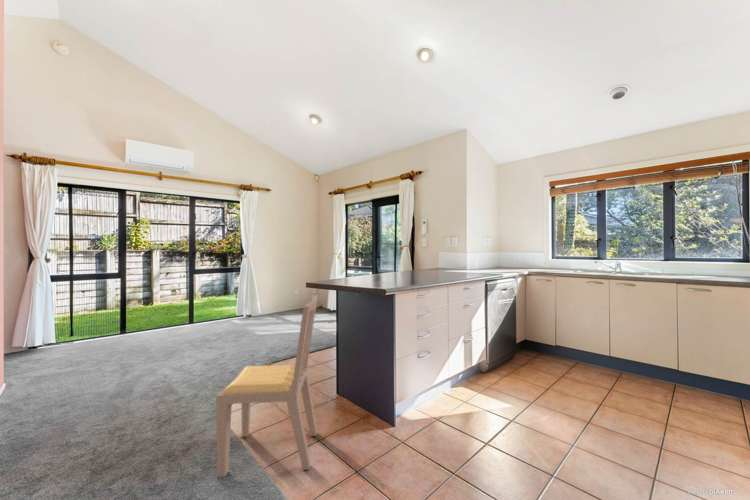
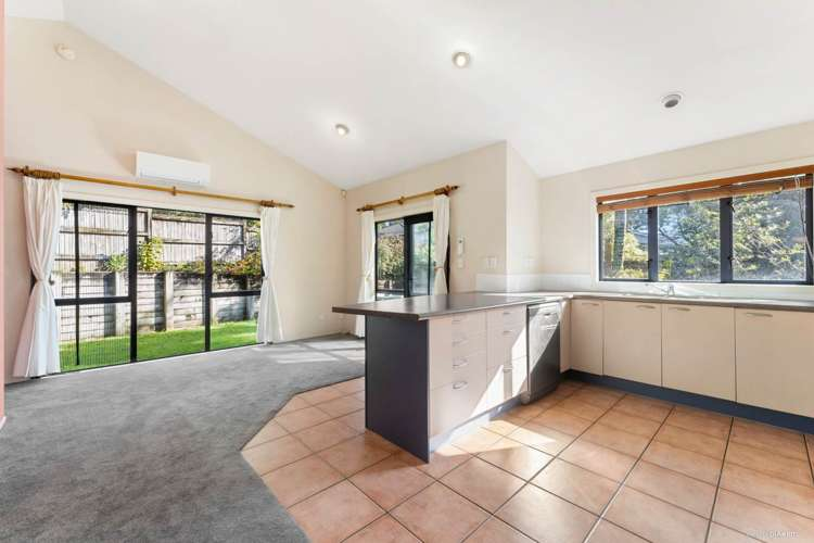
- dining chair [215,294,319,478]
